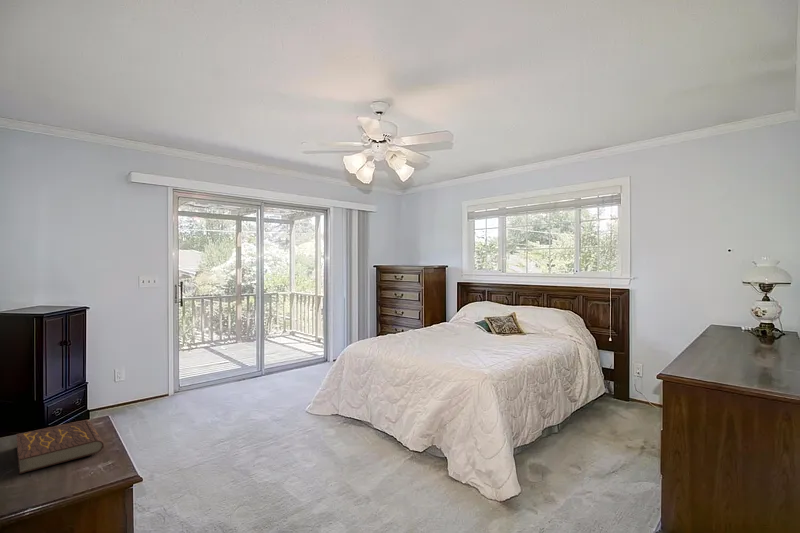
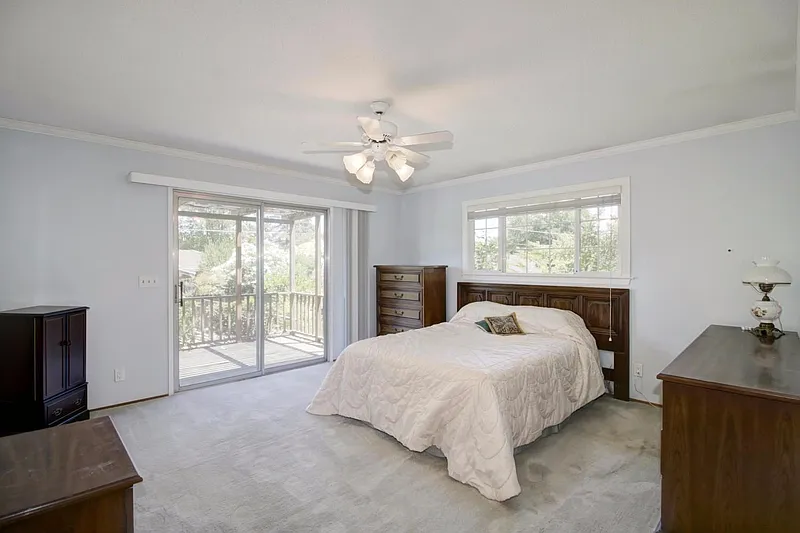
- book [15,419,105,475]
